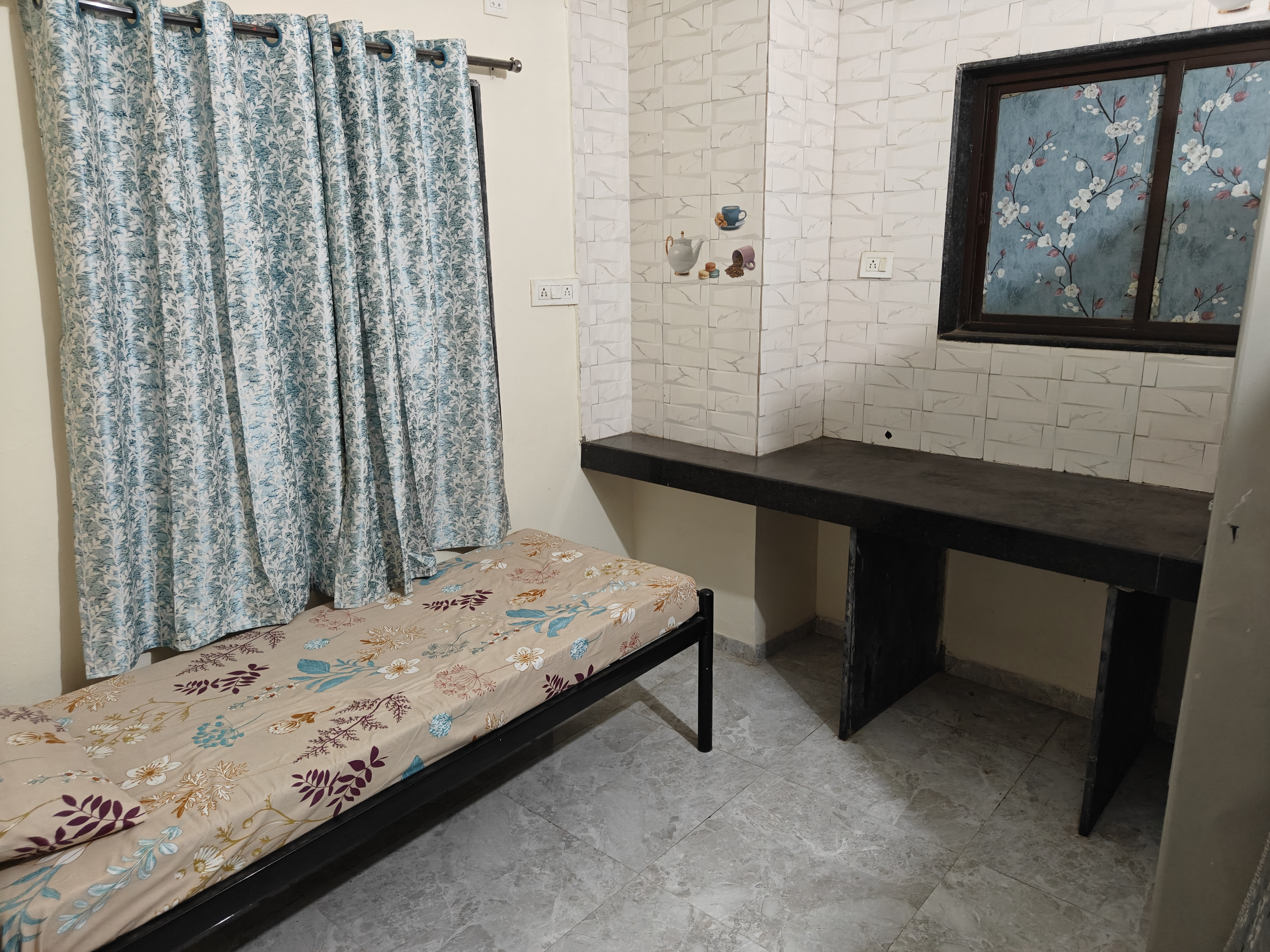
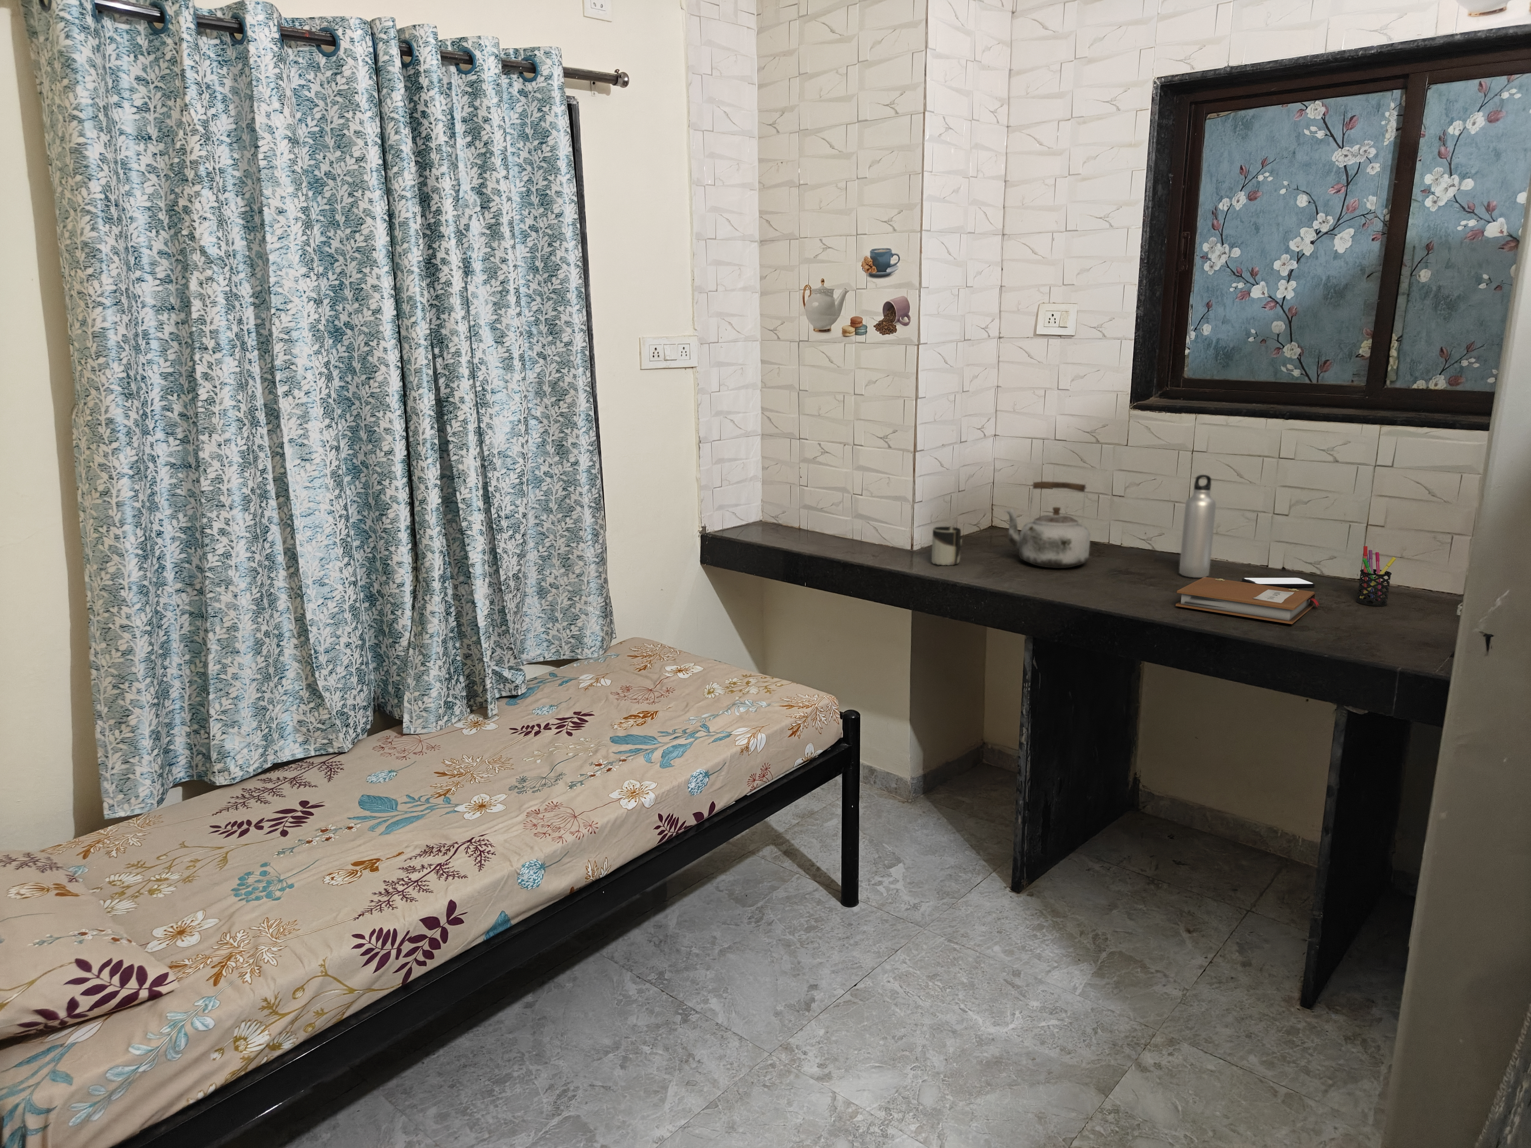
+ cup [931,526,963,566]
+ kettle [1004,480,1091,568]
+ smartphone [1242,578,1315,587]
+ notebook [1175,576,1320,625]
+ pen holder [1356,546,1396,607]
+ water bottle [1179,474,1216,578]
